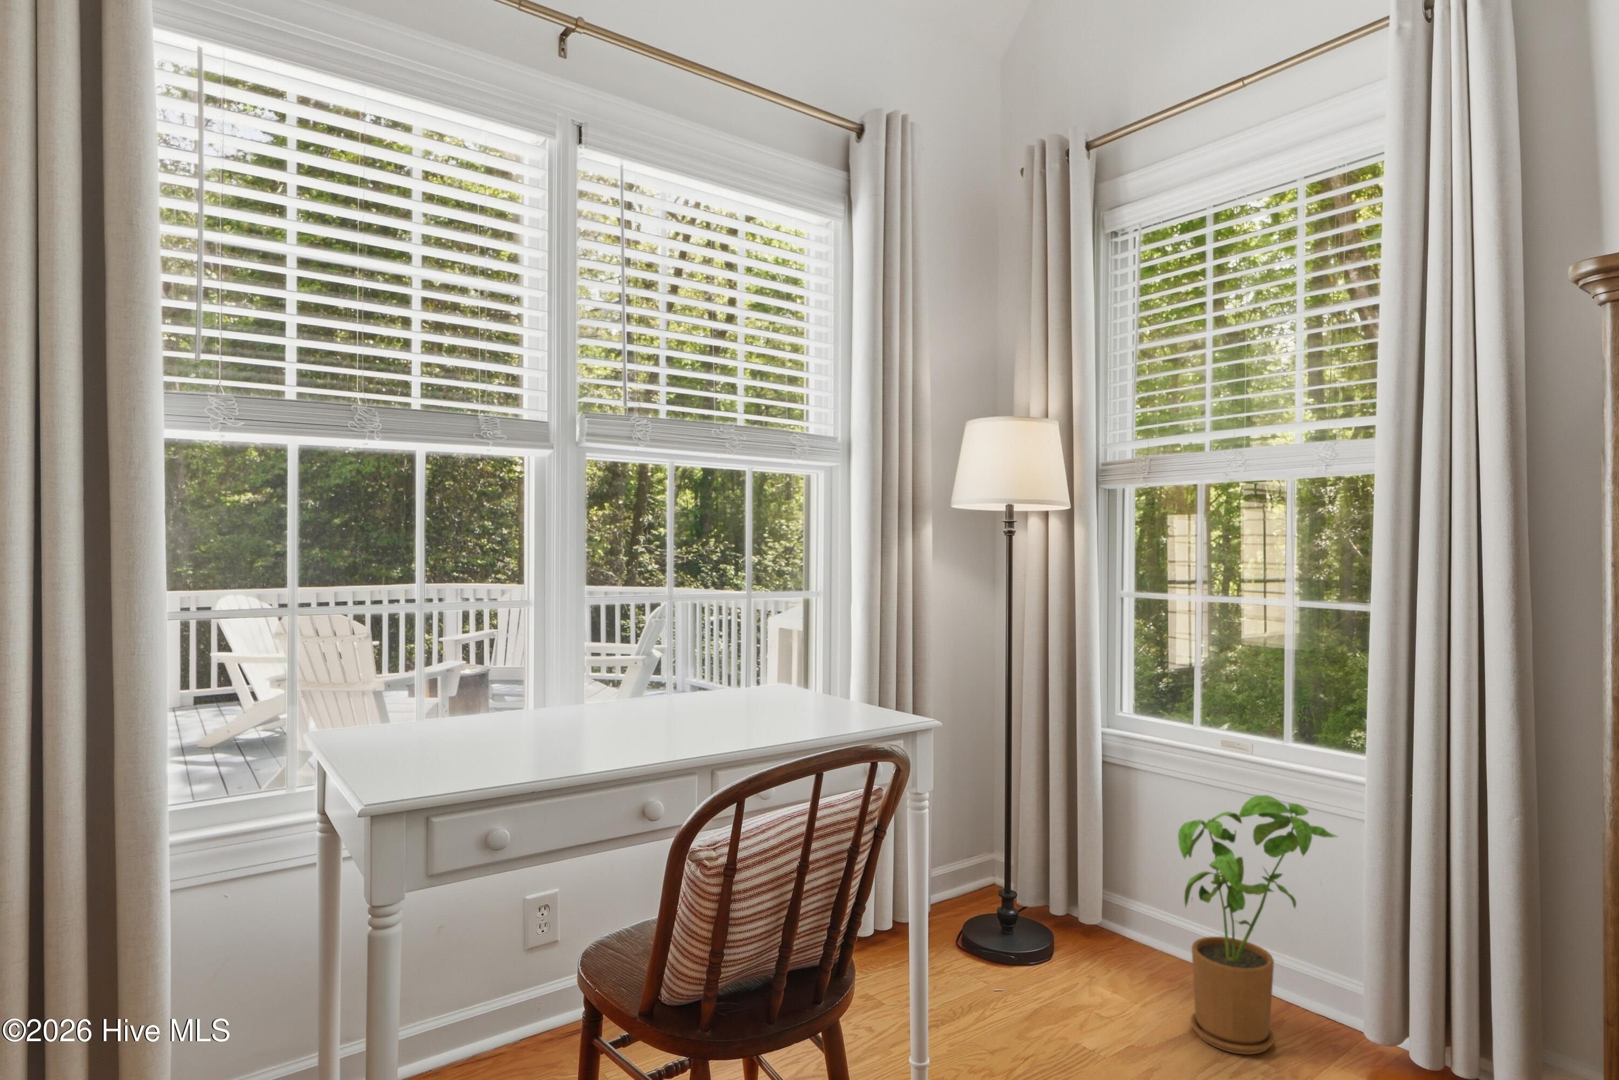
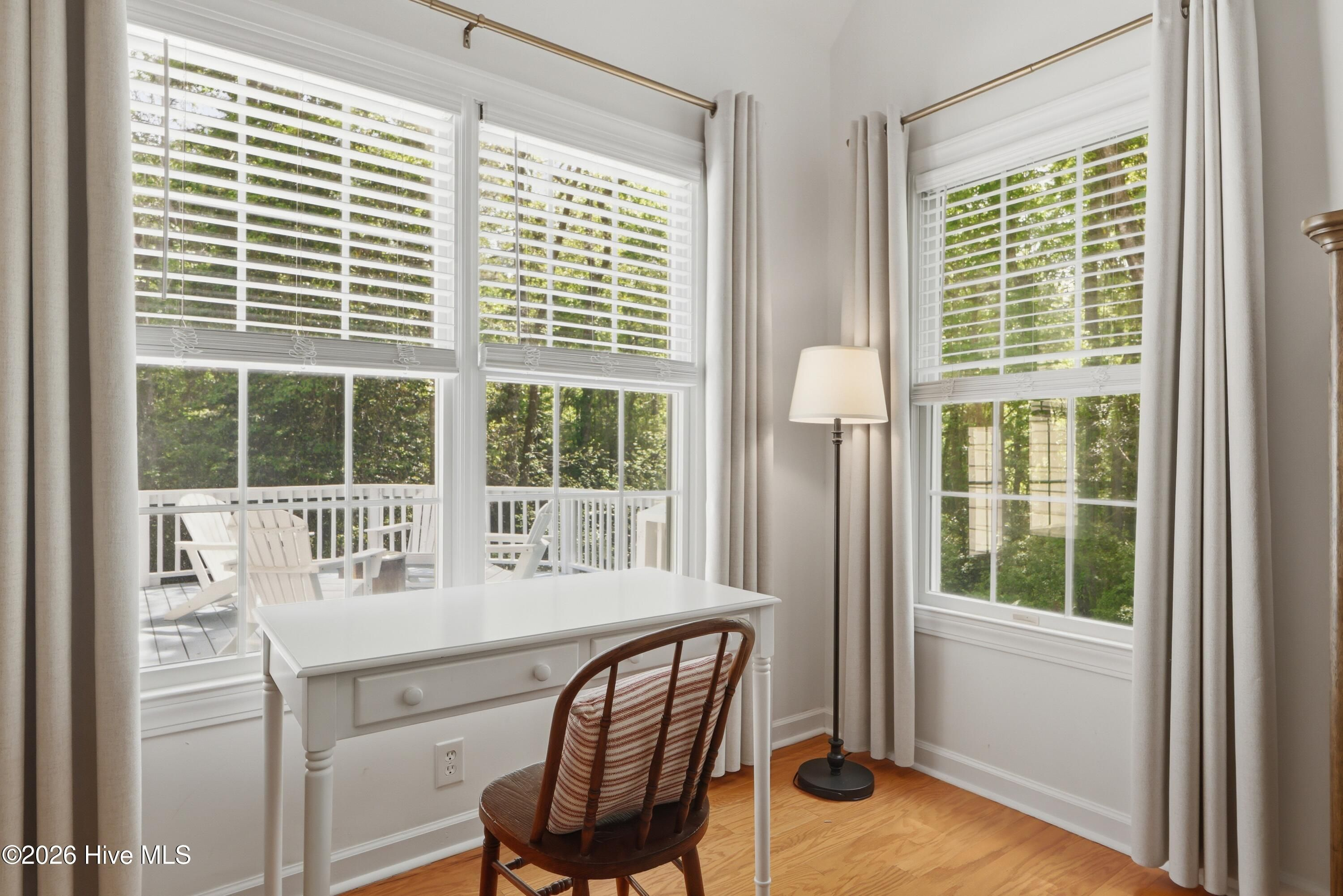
- house plant [1178,794,1339,1055]
